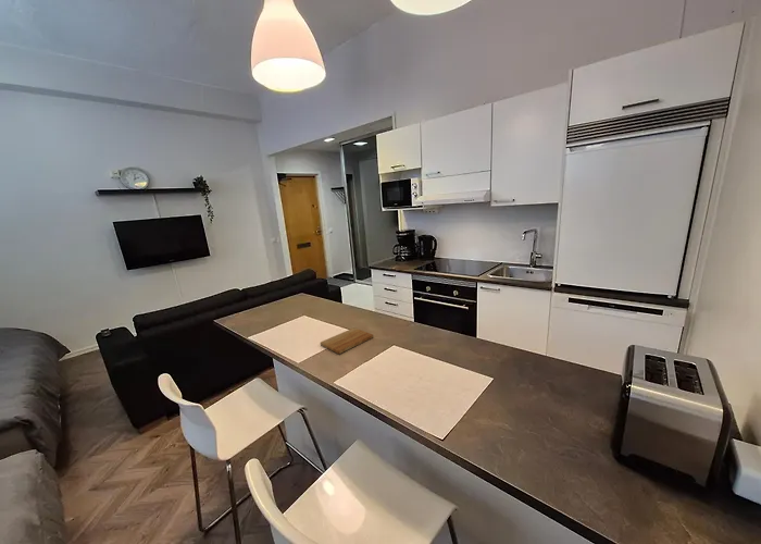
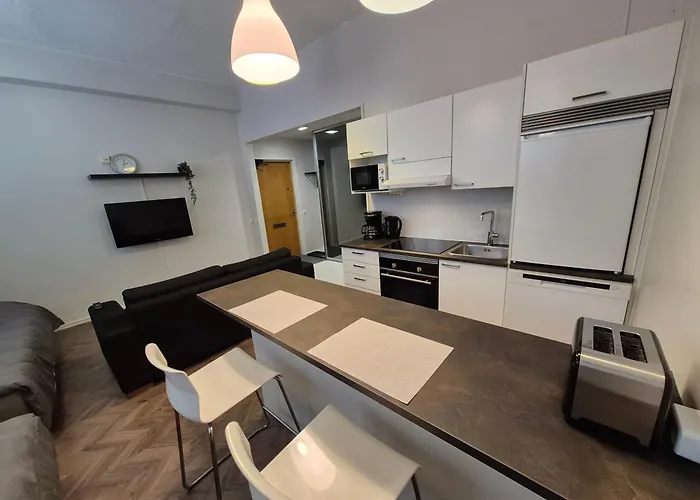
- cutting board [320,326,374,355]
